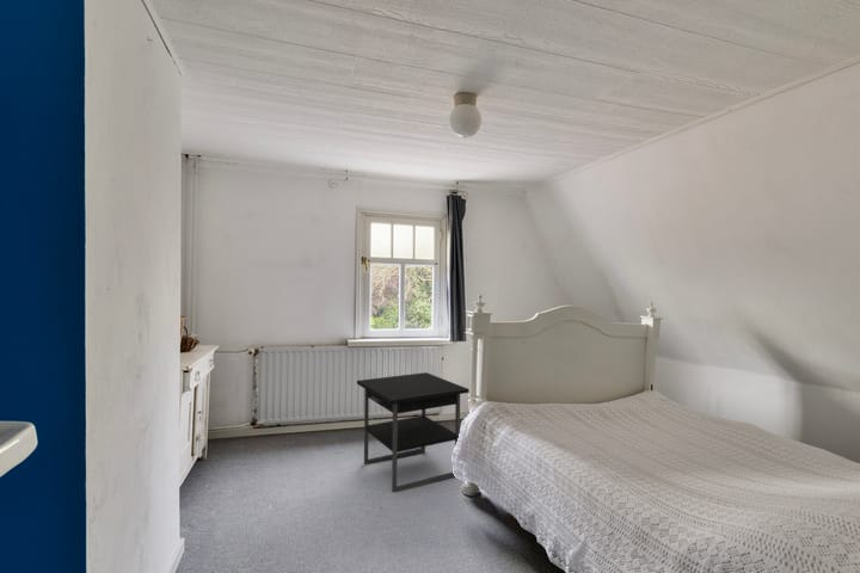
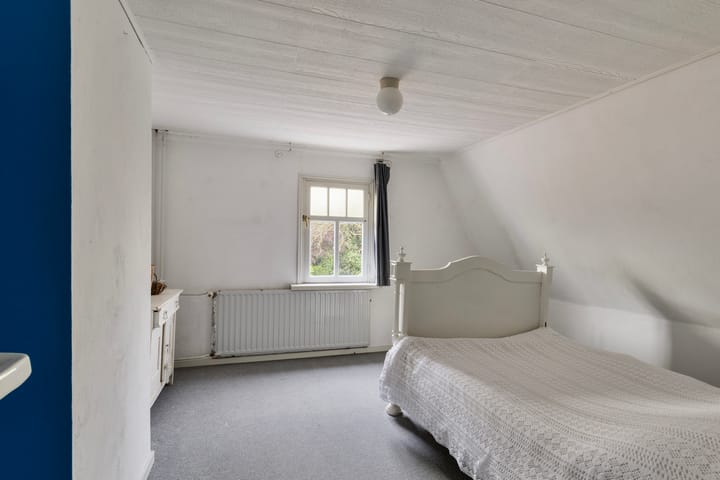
- nightstand [356,371,471,494]
